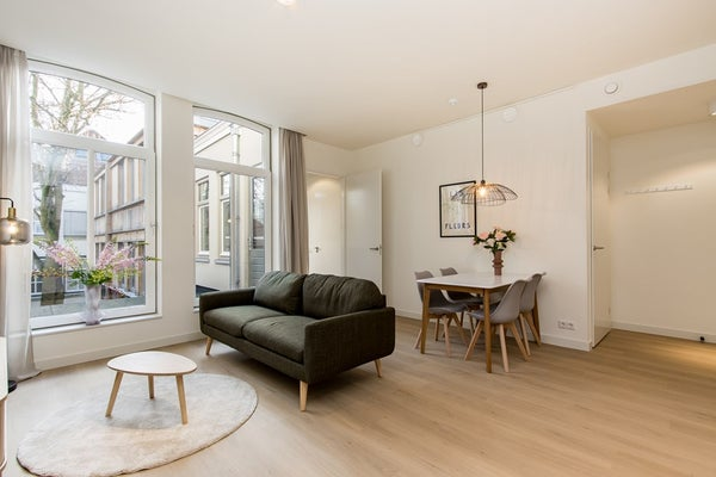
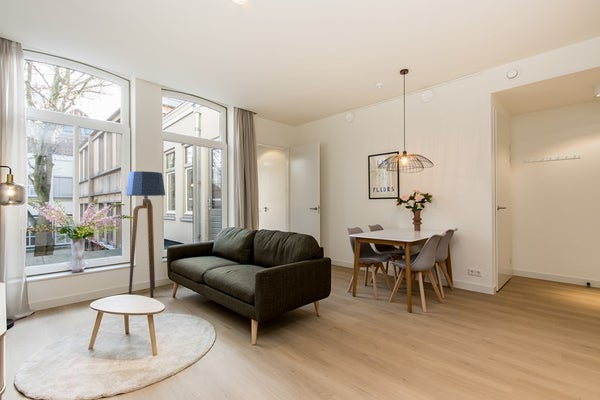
+ floor lamp [125,170,166,298]
